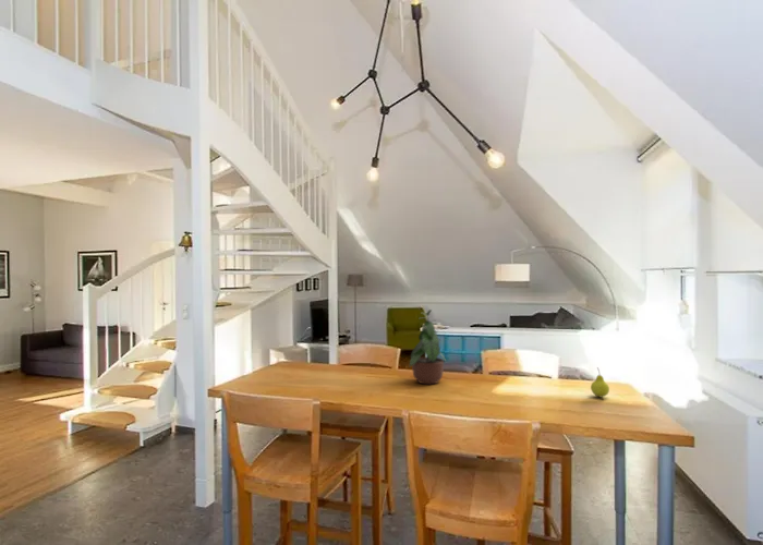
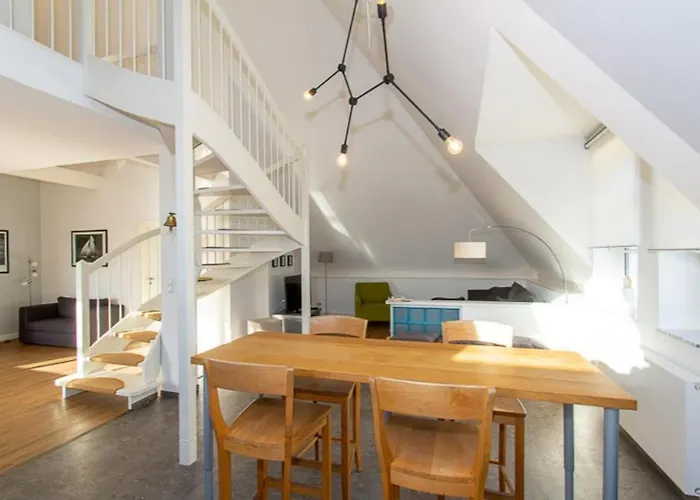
- fruit [590,366,610,398]
- potted plant [409,308,448,385]
